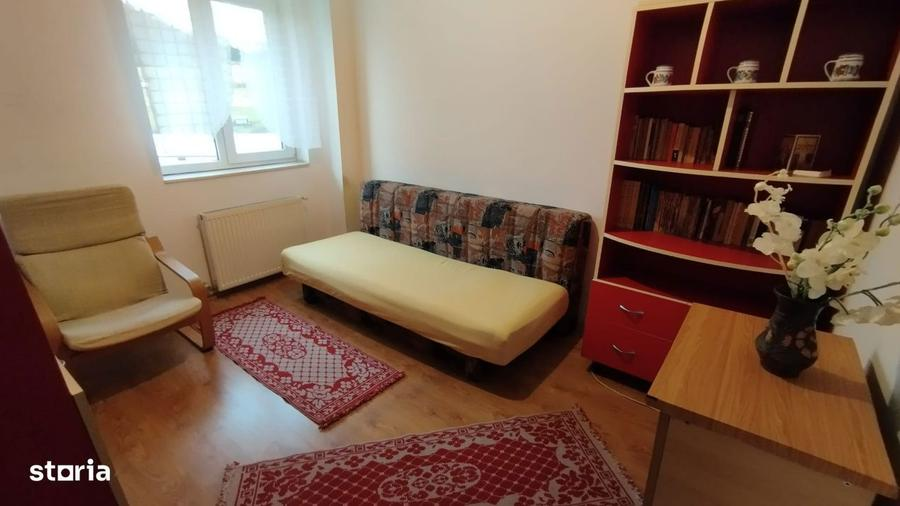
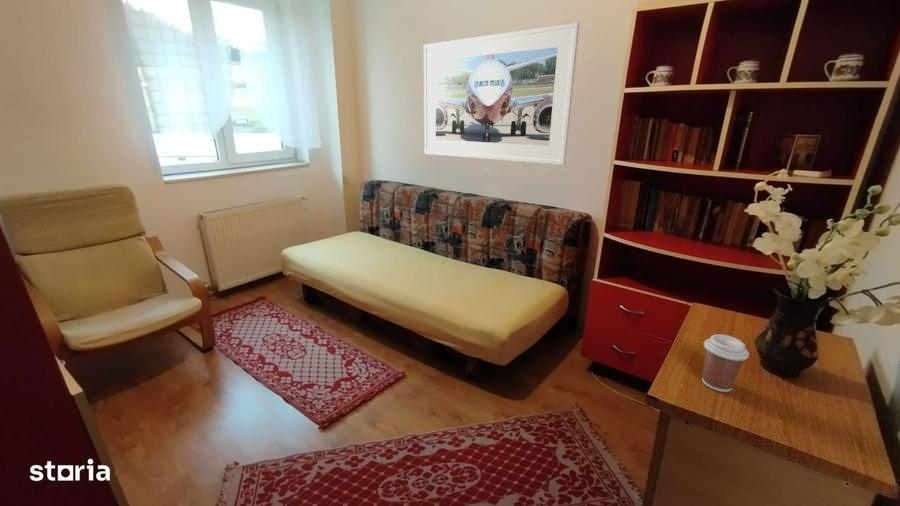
+ coffee cup [701,333,750,393]
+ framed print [423,21,580,166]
